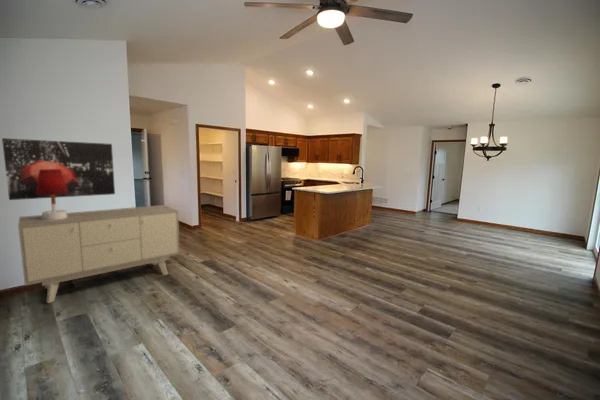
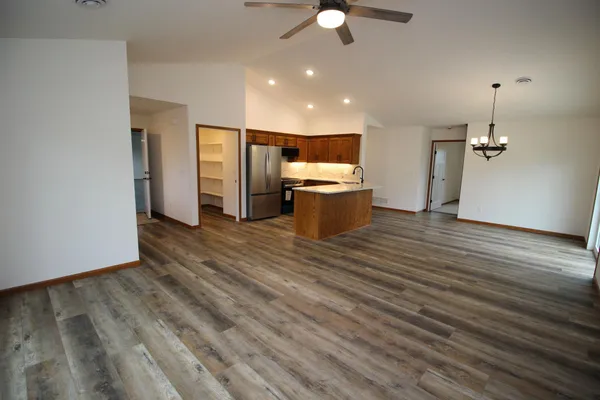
- table lamp [36,169,68,220]
- wall art [1,137,116,201]
- sideboard [17,204,181,304]
